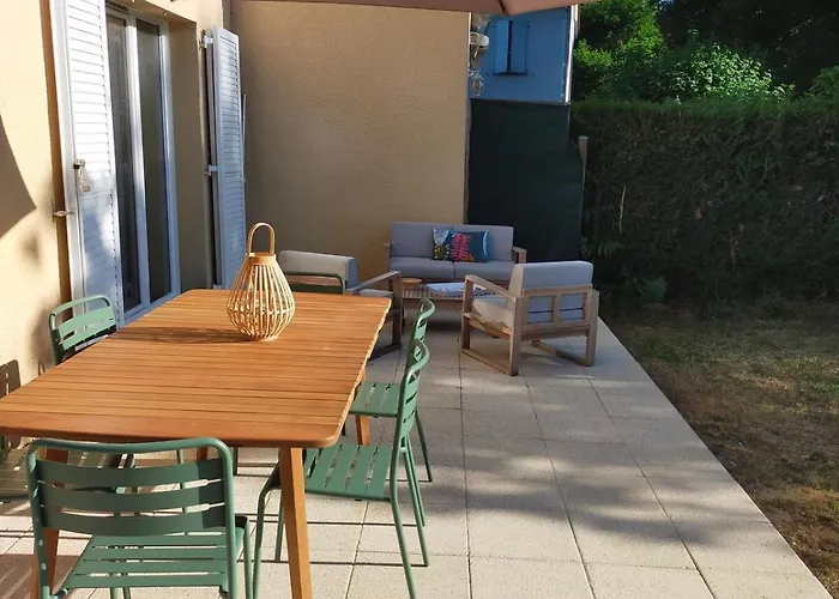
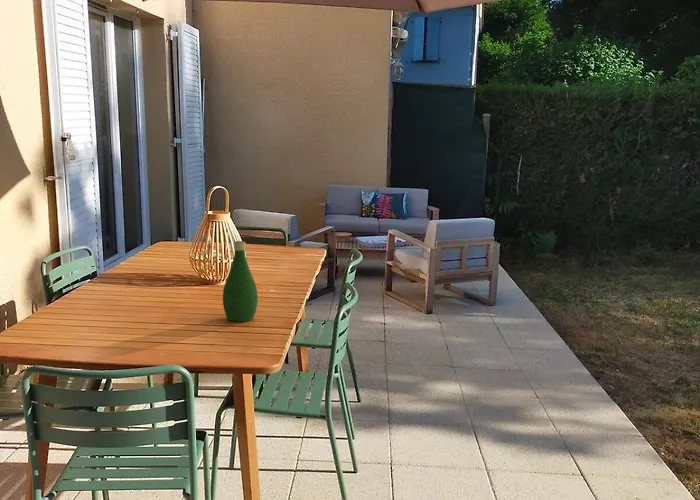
+ bottle [222,240,259,323]
